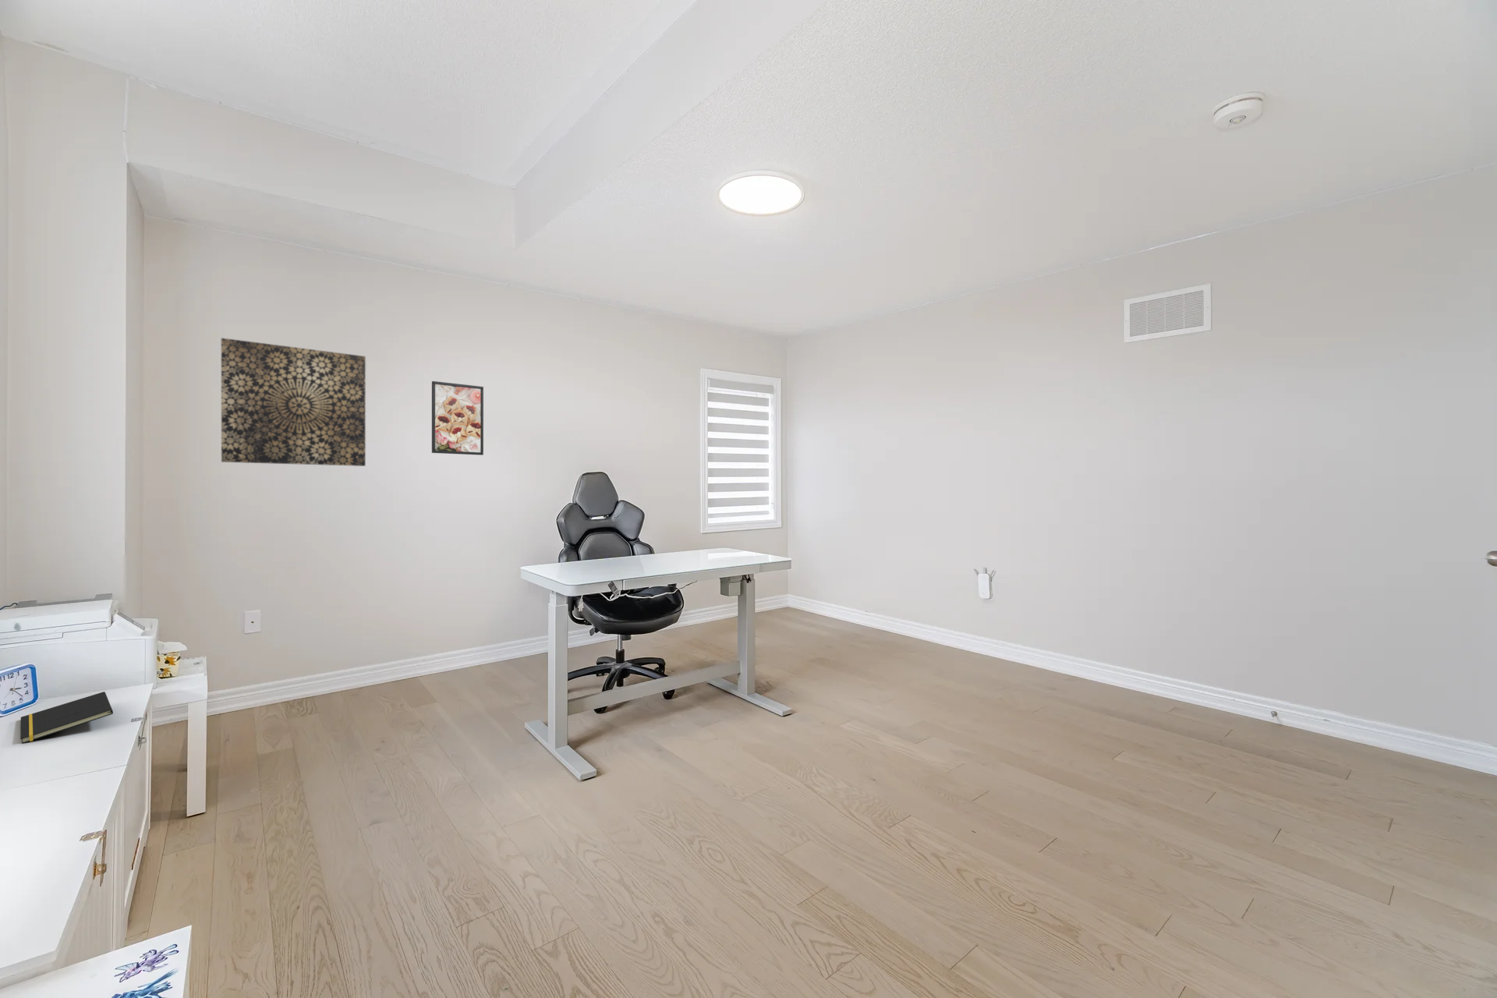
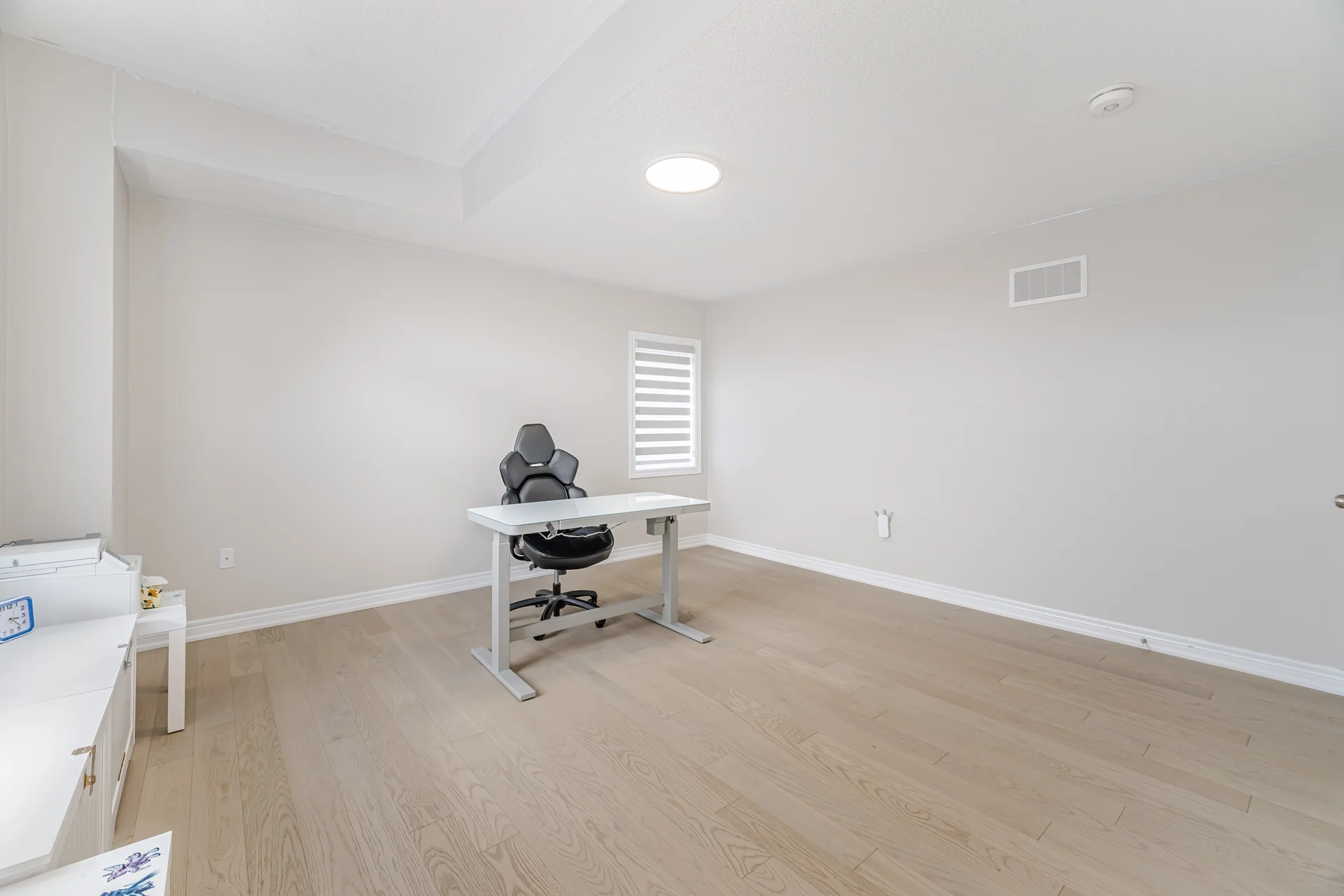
- wall art [221,336,366,467]
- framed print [431,381,485,456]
- notepad [20,691,114,744]
